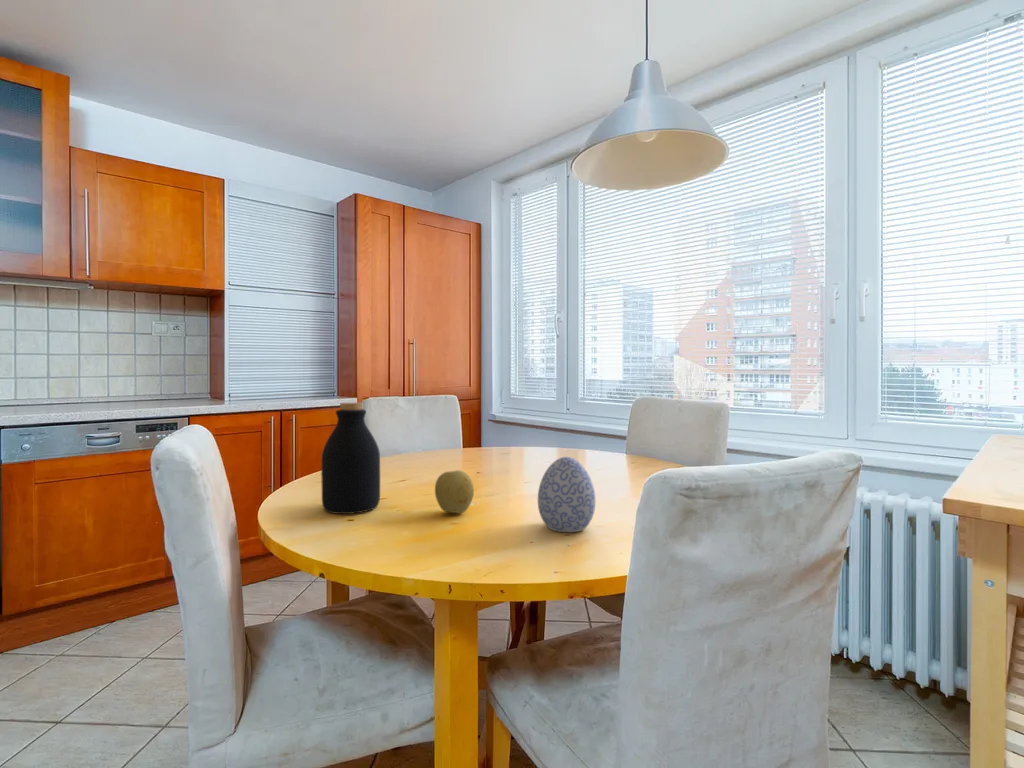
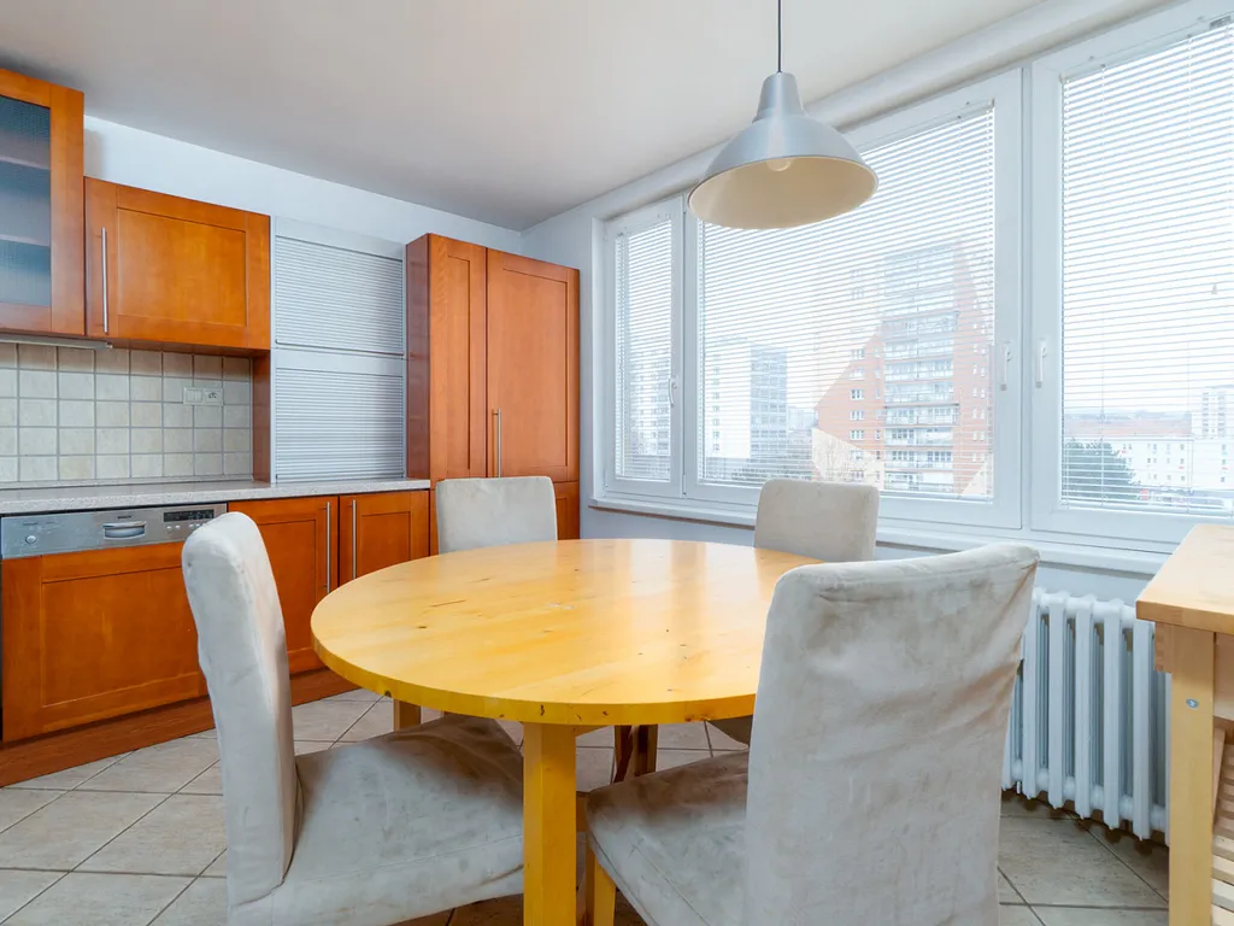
- bottle [320,401,381,515]
- fruit [434,469,475,514]
- decorative egg [537,456,596,533]
